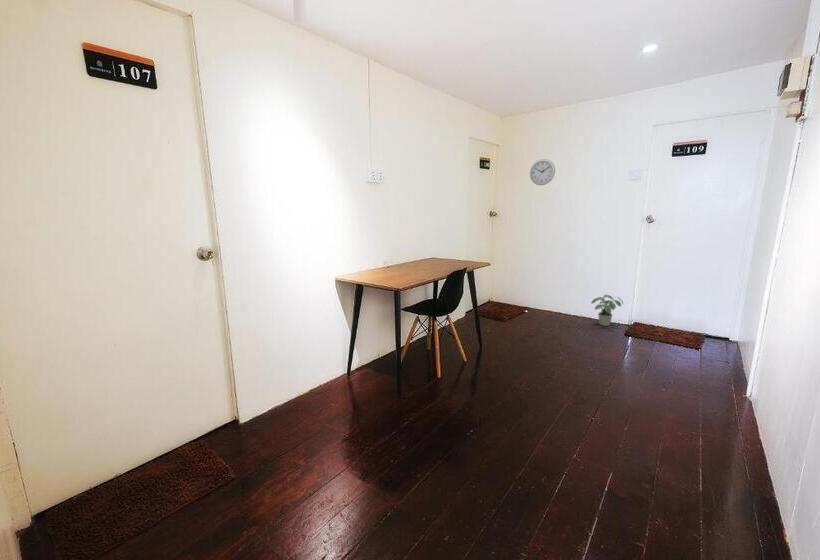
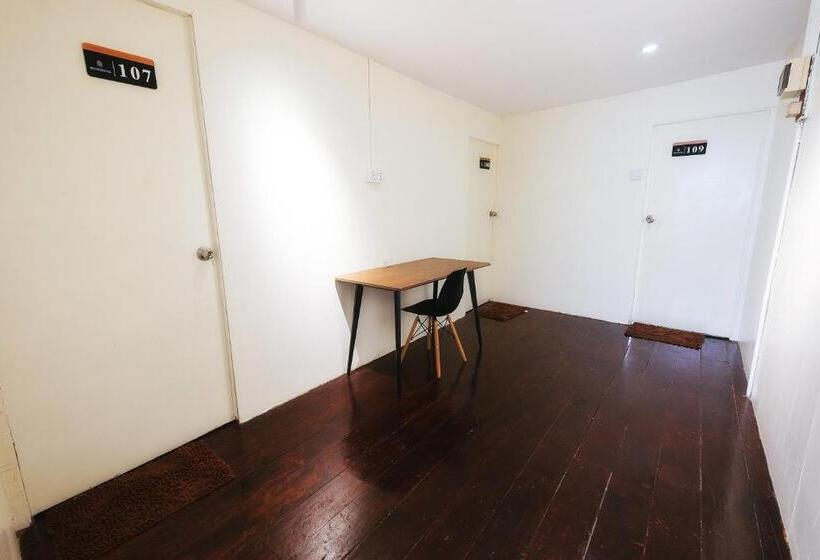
- wall clock [529,158,556,186]
- potted plant [590,294,625,327]
